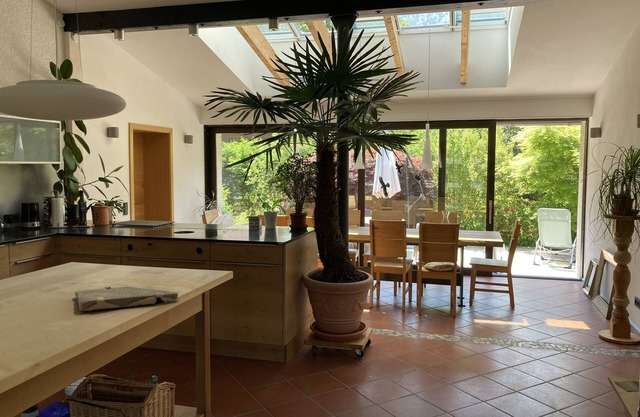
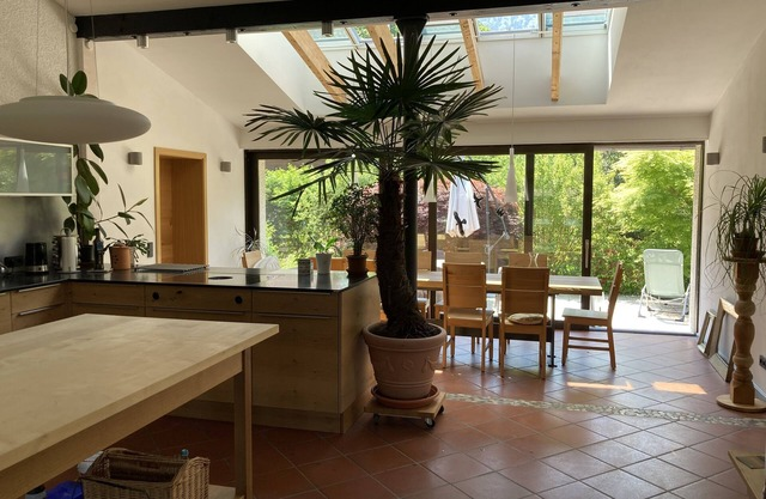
- cutting board [74,284,179,312]
